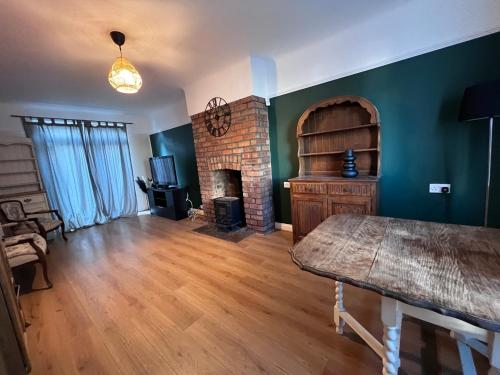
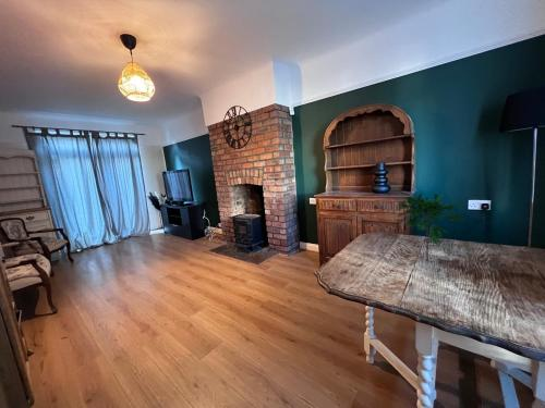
+ plant [397,191,465,262]
